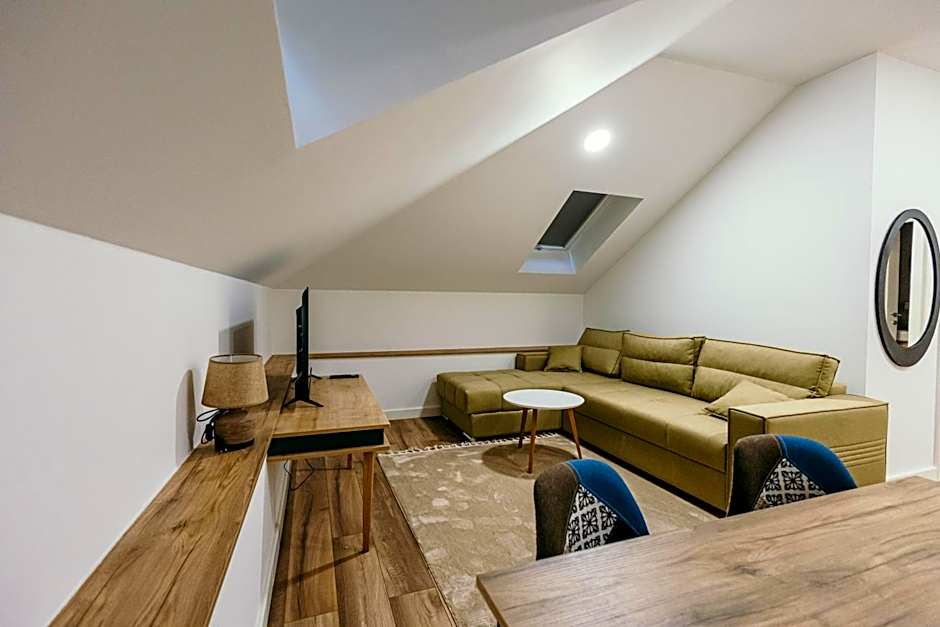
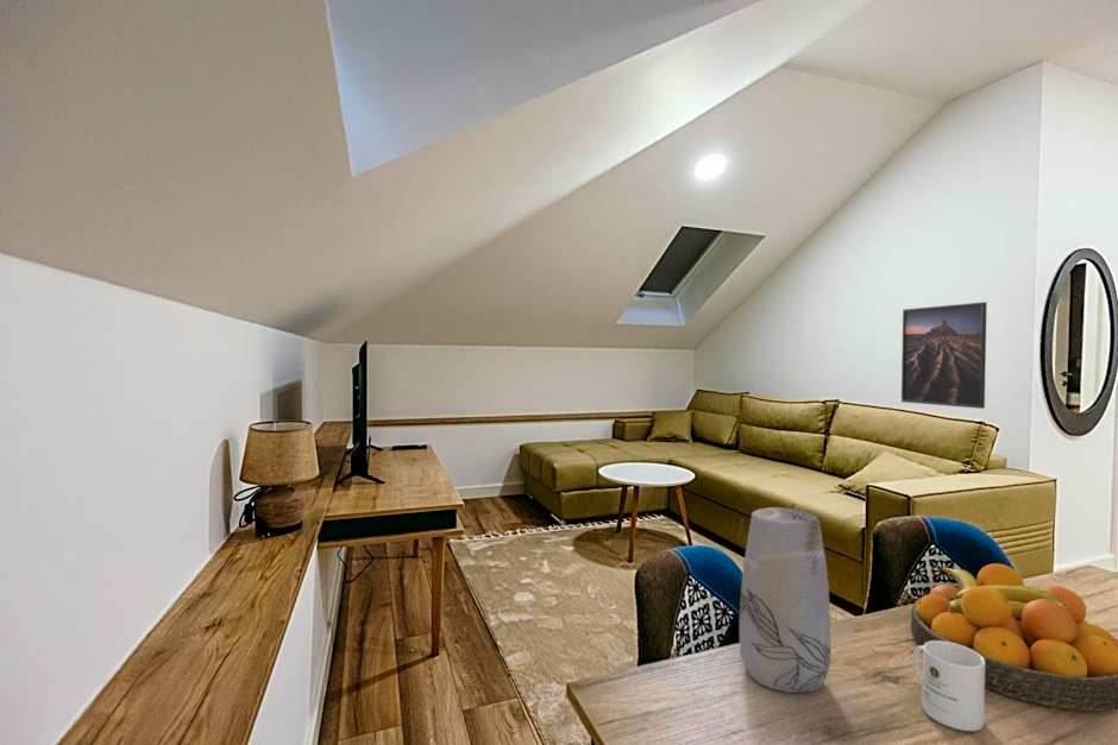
+ mug [911,640,986,732]
+ fruit bowl [910,562,1118,713]
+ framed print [900,301,988,410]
+ vase [739,506,833,694]
